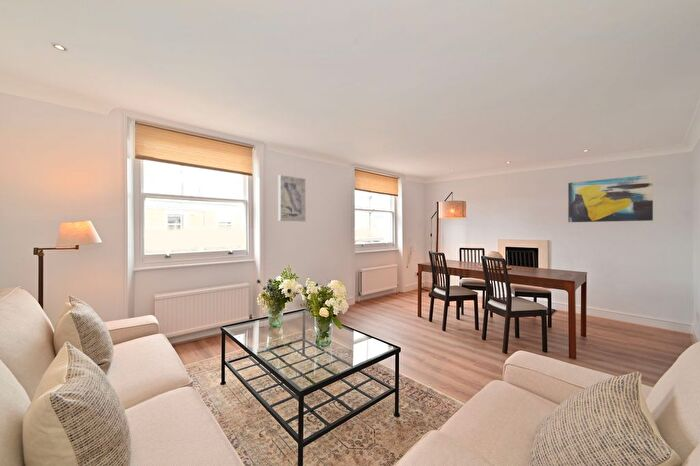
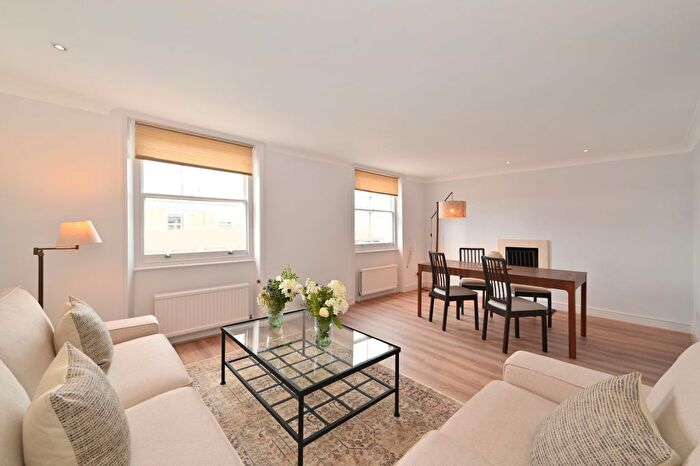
- wall art [567,174,654,223]
- wall art [277,174,306,222]
